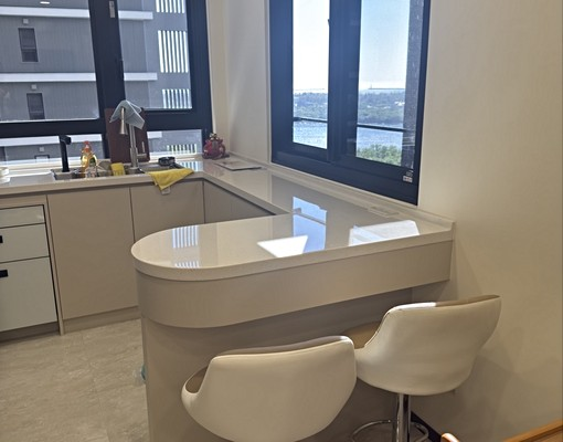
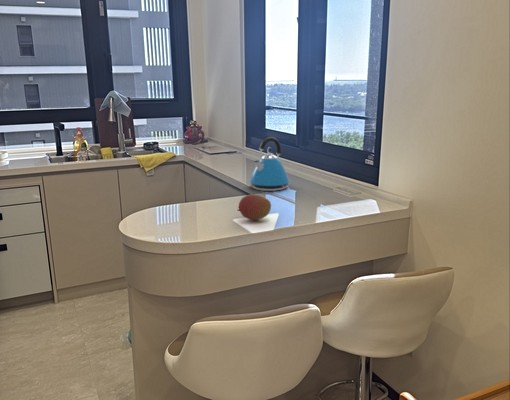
+ fruit [236,194,272,221]
+ kettle [249,136,290,192]
